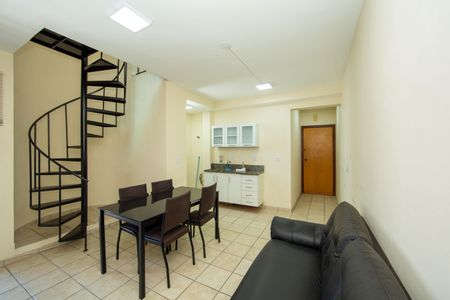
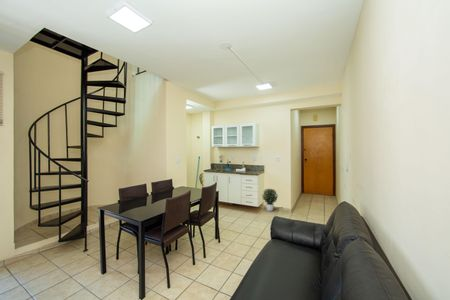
+ potted plant [261,188,279,212]
